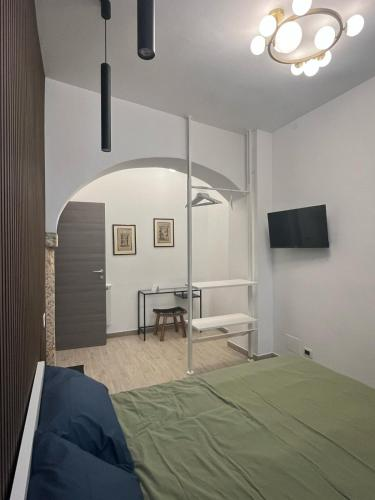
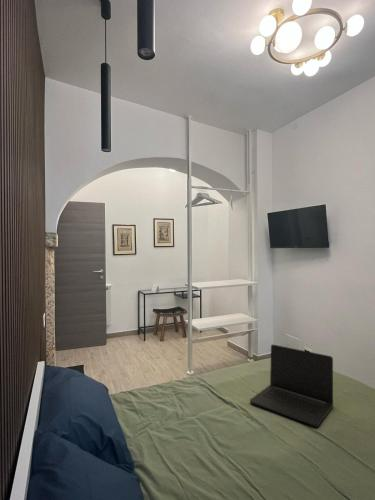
+ laptop [249,344,334,427]
